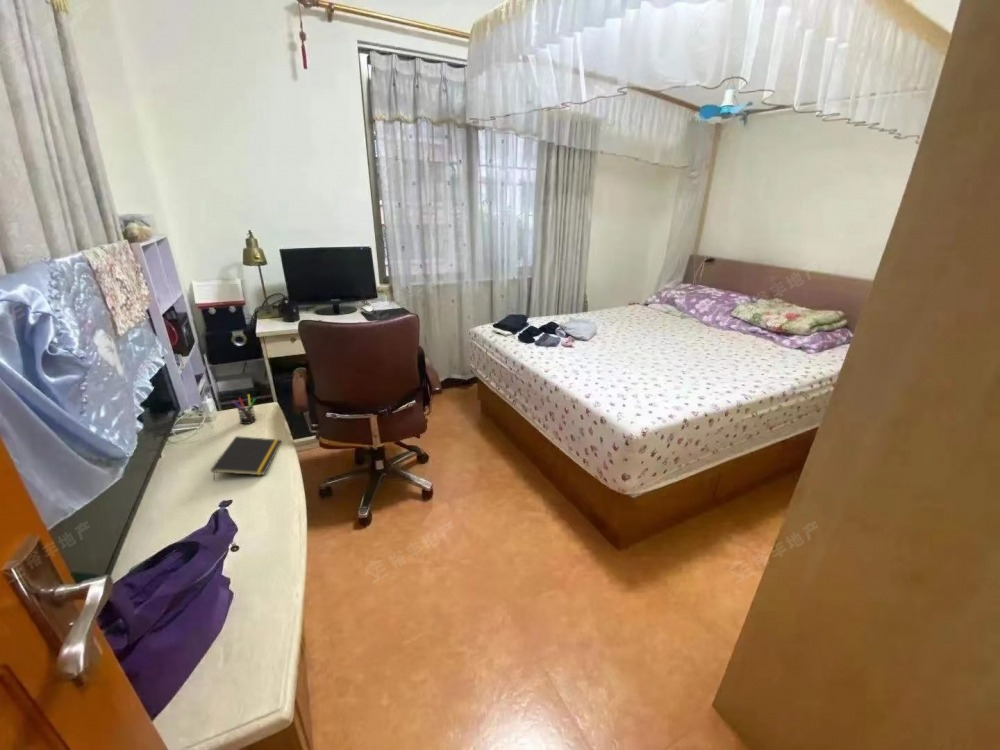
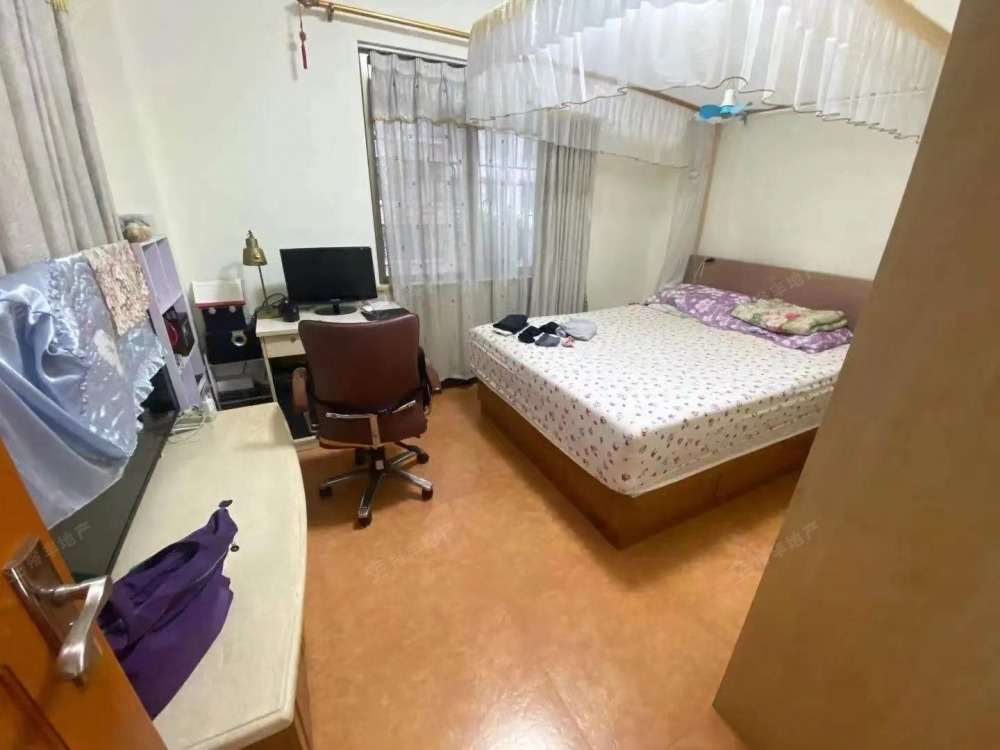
- notepad [210,435,282,482]
- pen holder [231,393,257,425]
